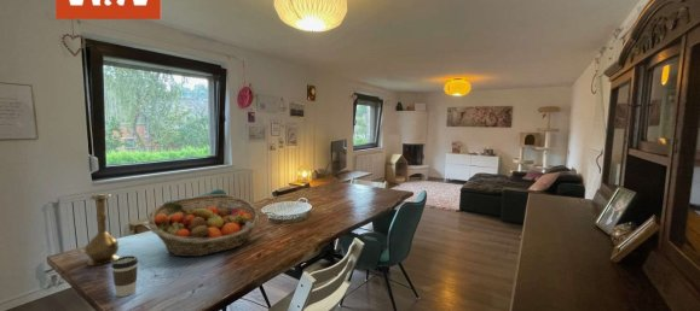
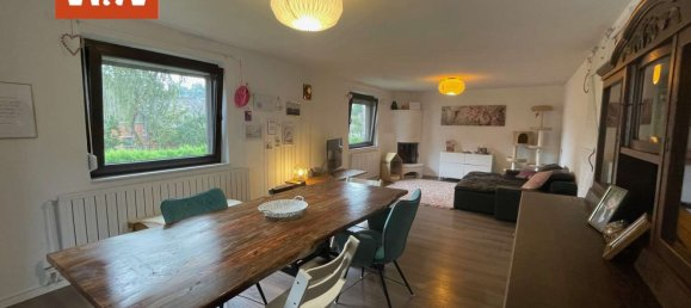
- vase [83,193,120,266]
- fruit basket [146,194,261,258]
- coffee cup [110,254,139,298]
